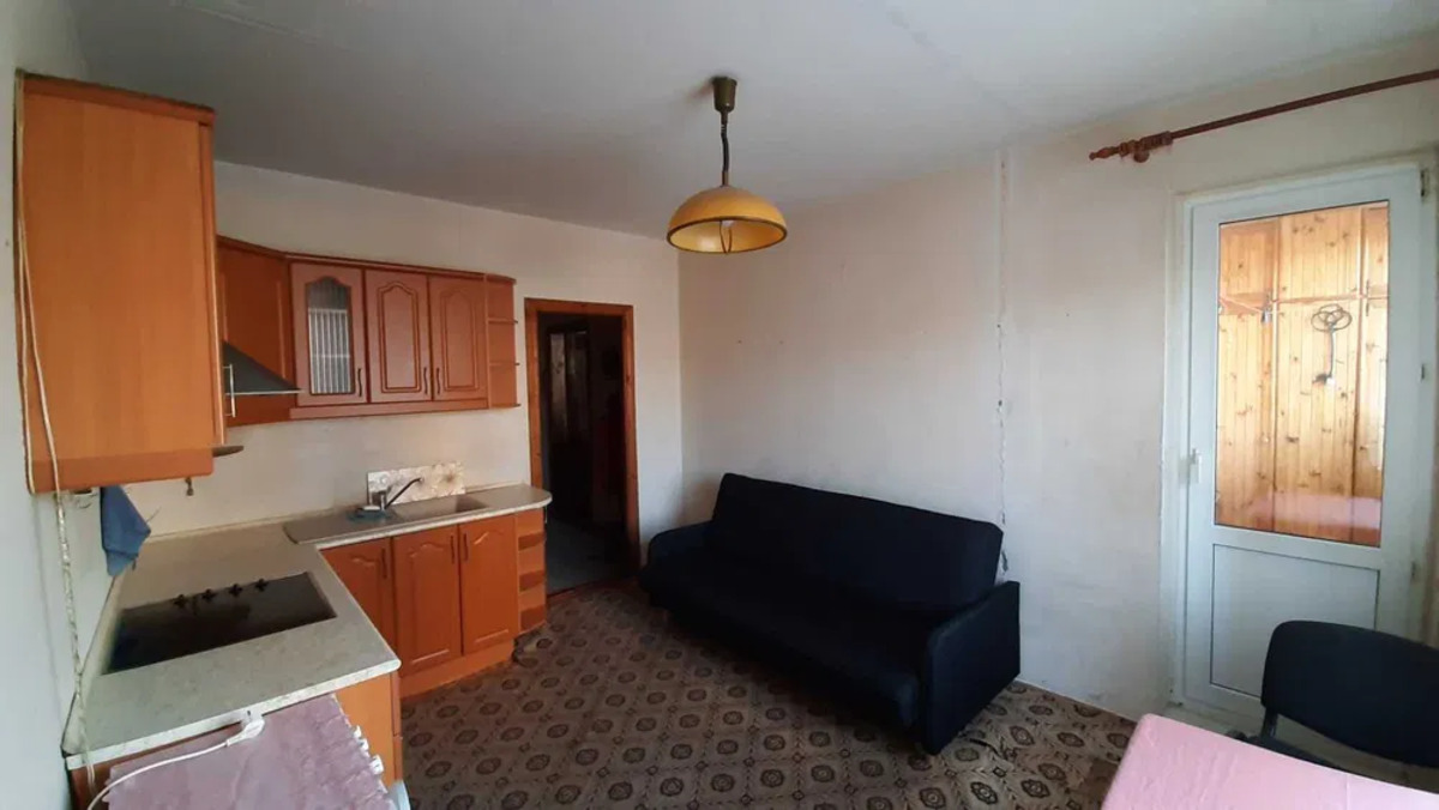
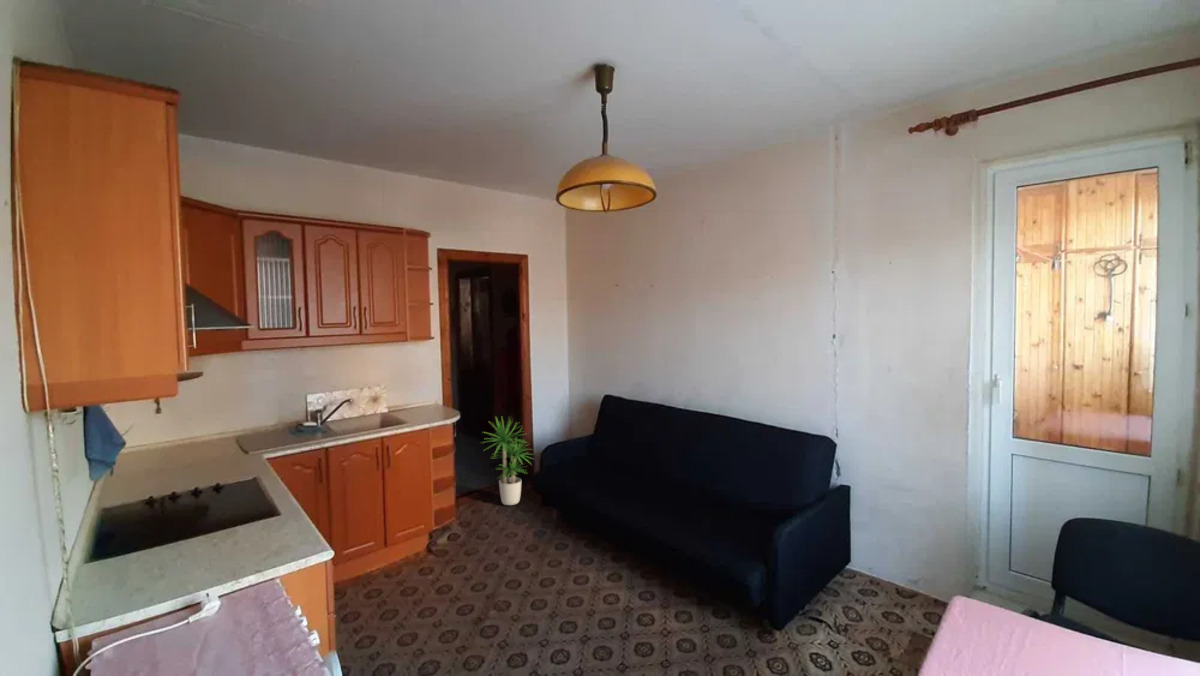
+ potted plant [479,416,535,506]
